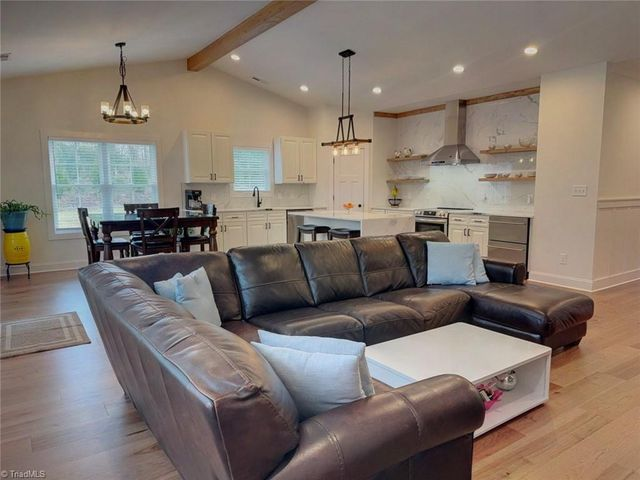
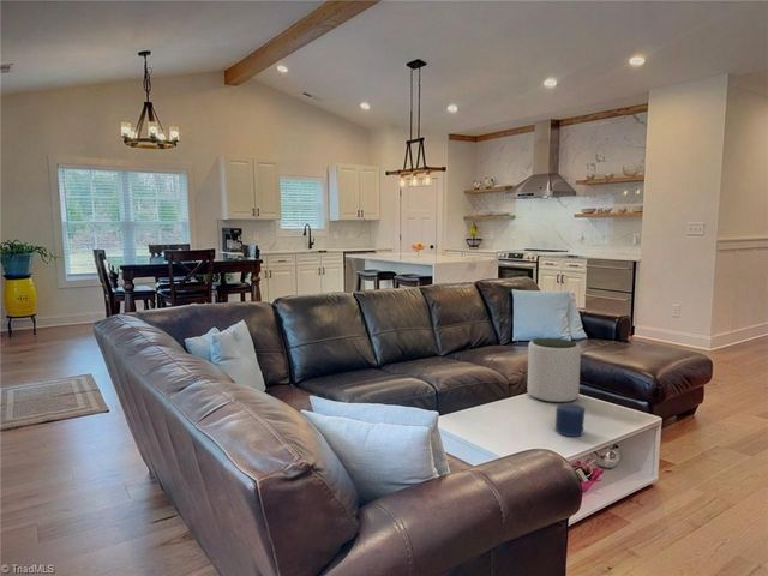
+ candle [554,402,586,438]
+ plant pot [526,337,582,403]
